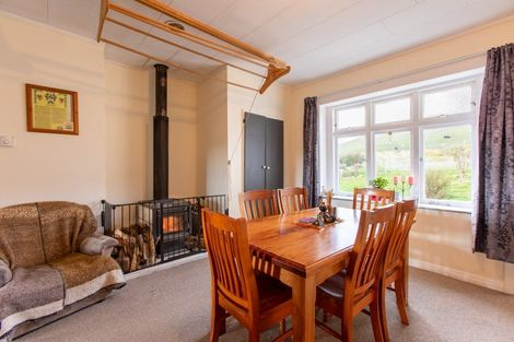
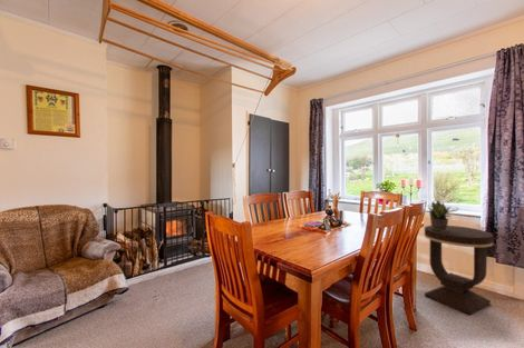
+ potted plant [426,199,458,231]
+ side table [424,225,494,316]
